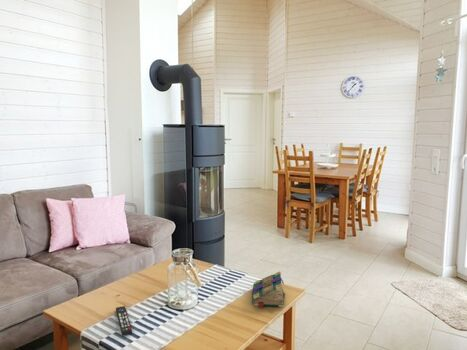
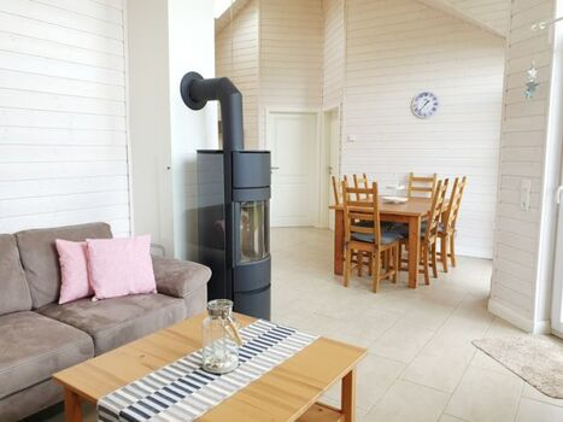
- book [251,271,286,308]
- remote control [115,305,133,336]
